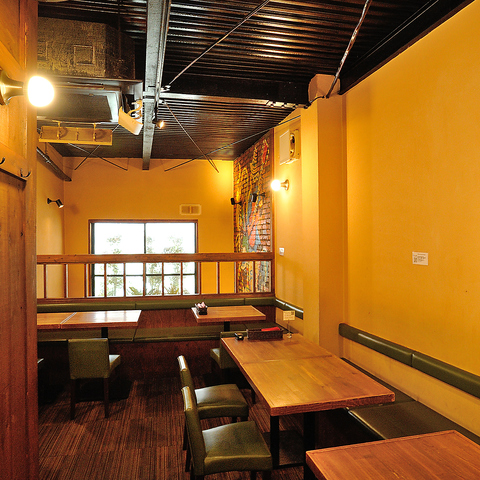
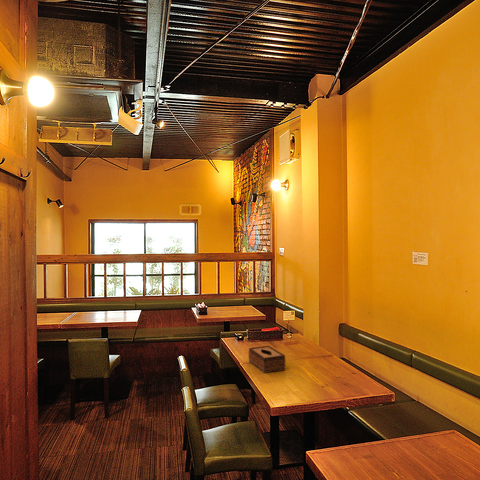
+ tissue box [248,345,287,374]
